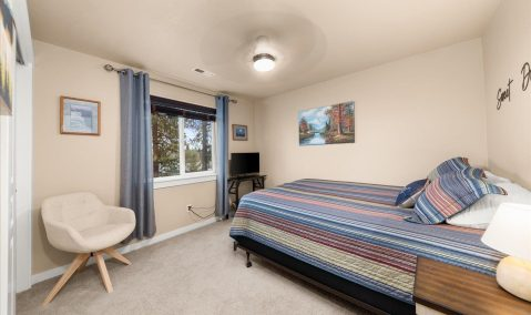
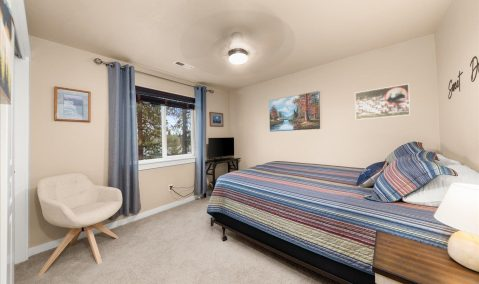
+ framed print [354,83,411,121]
